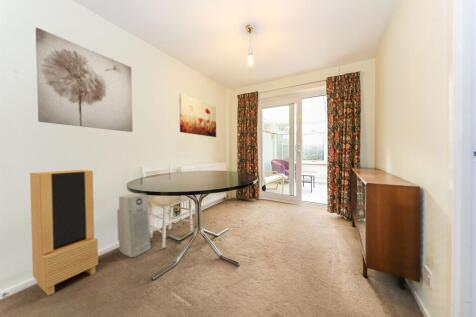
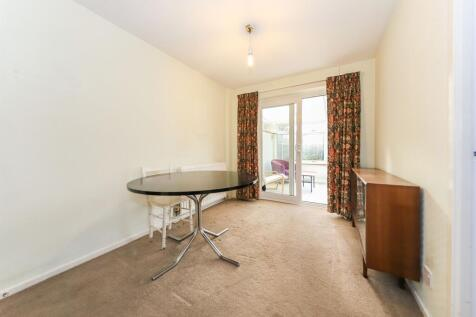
- wall art [178,92,217,138]
- air purifier [116,193,152,258]
- storage cabinet [29,169,99,297]
- wall art [35,27,134,133]
